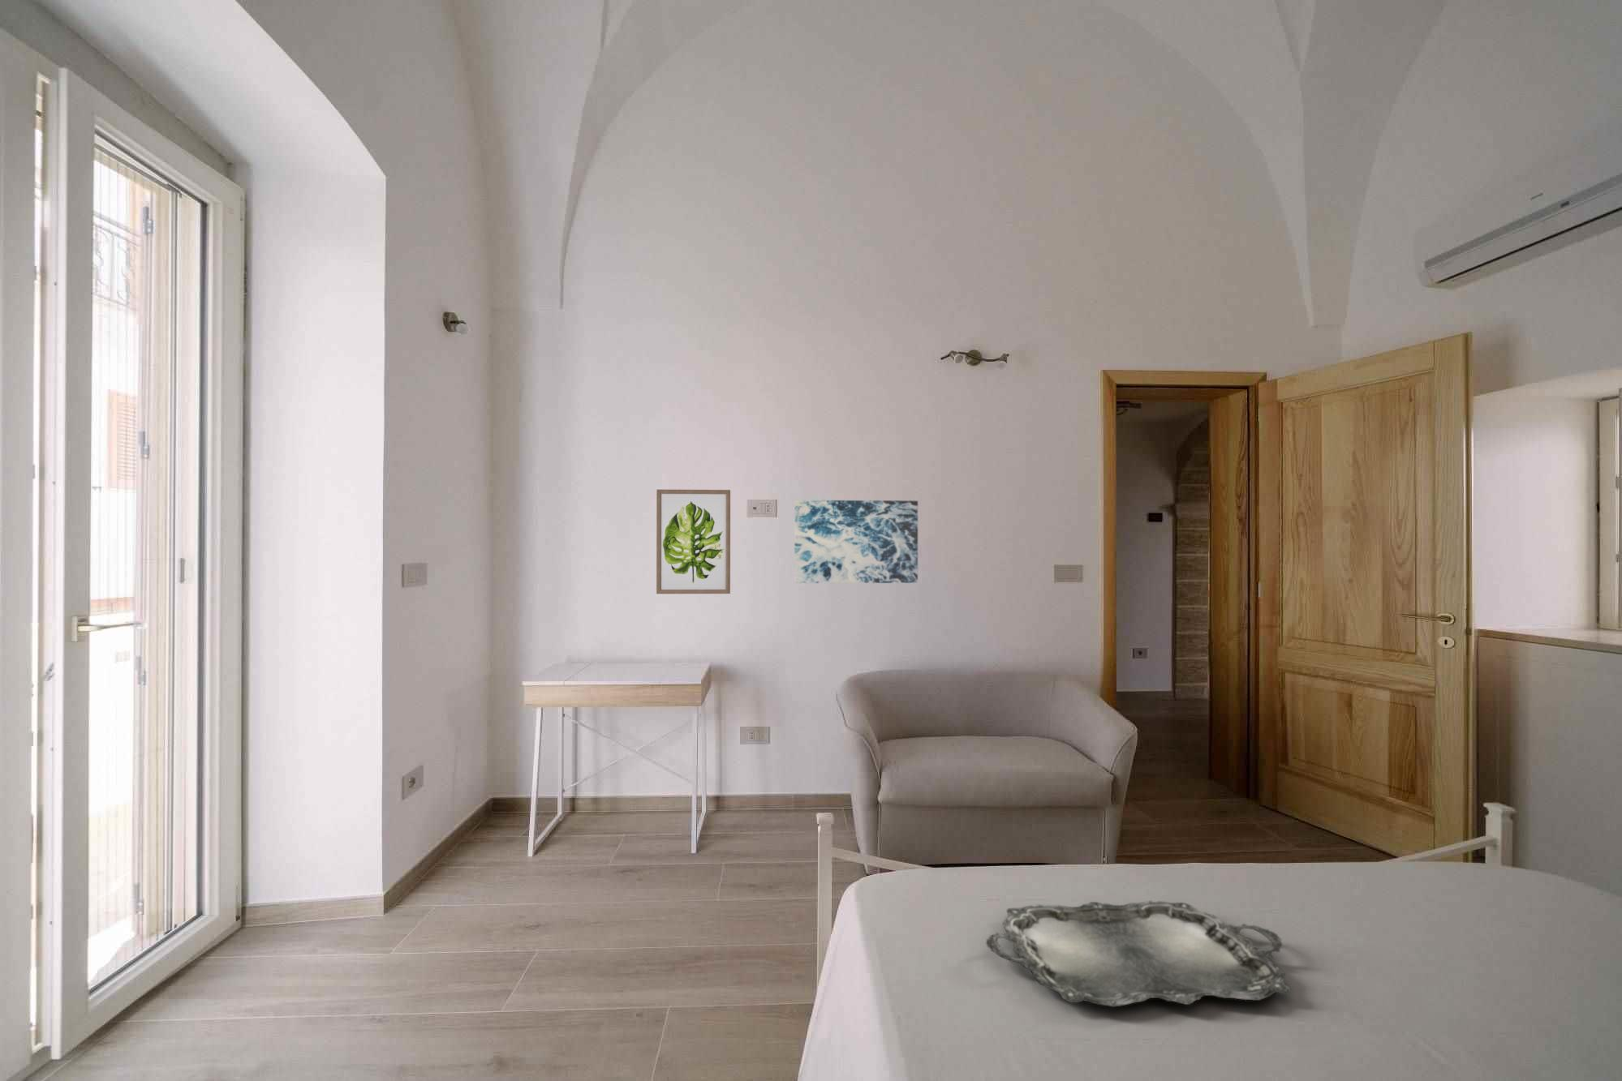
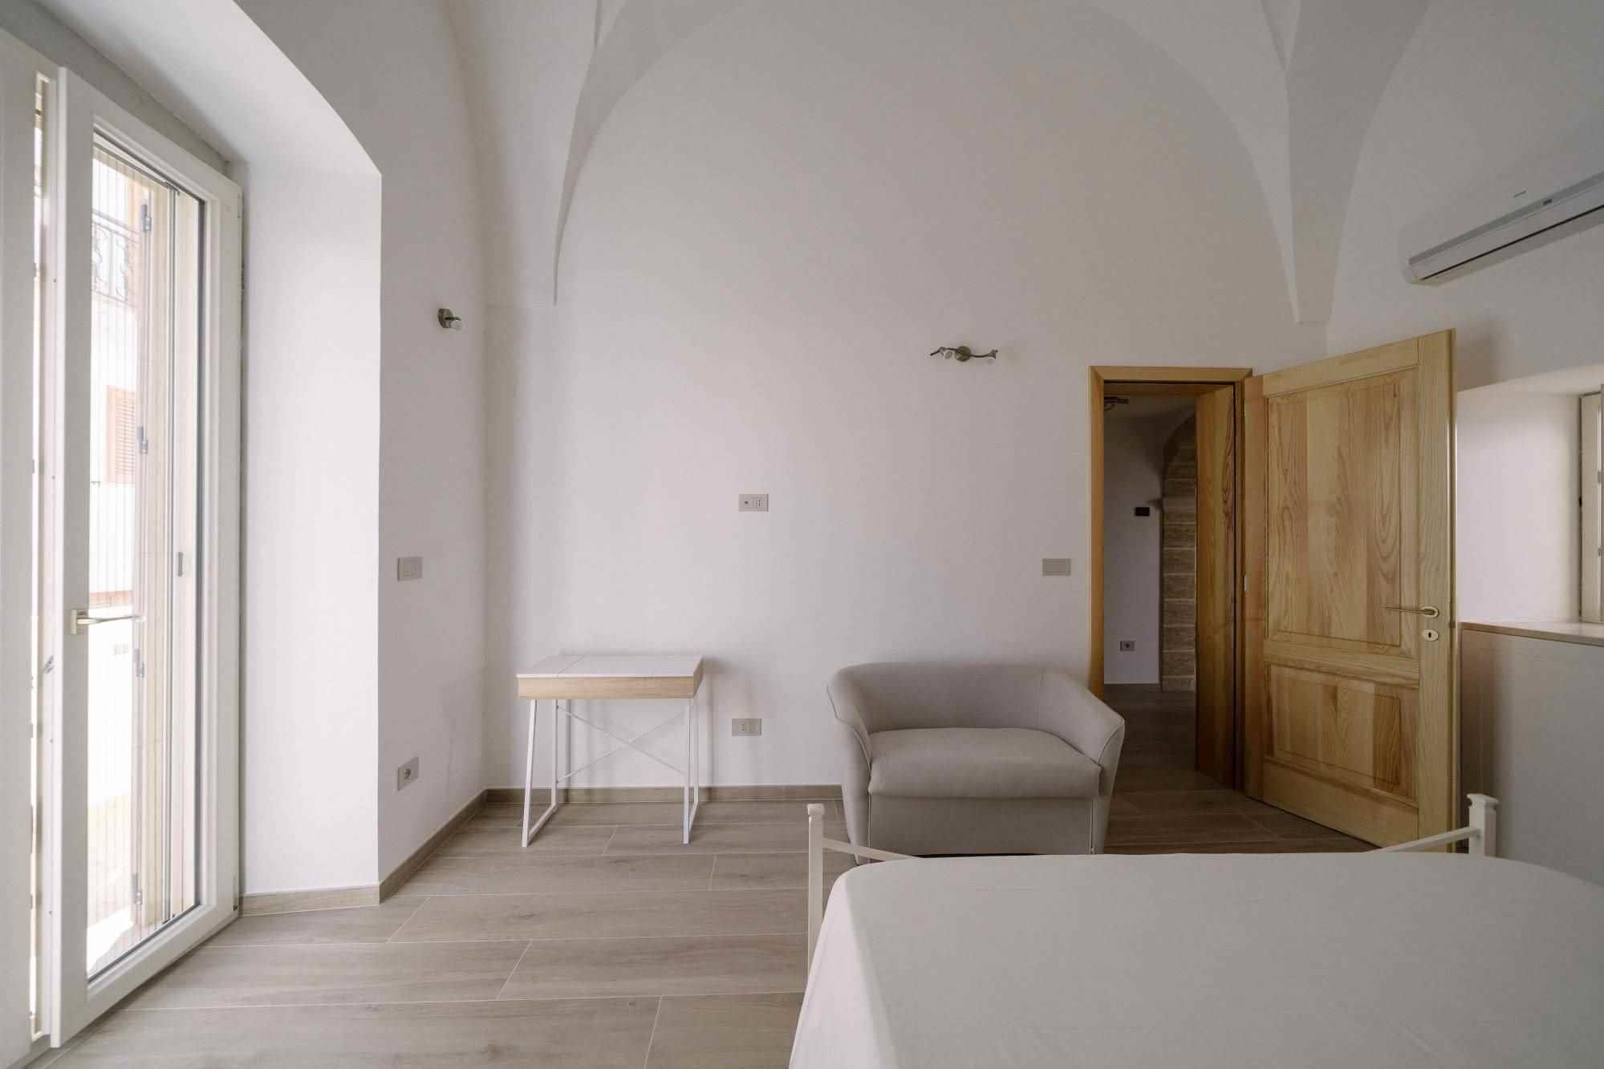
- serving tray [985,900,1291,1009]
- wall art [655,489,731,595]
- wall art [794,499,918,584]
